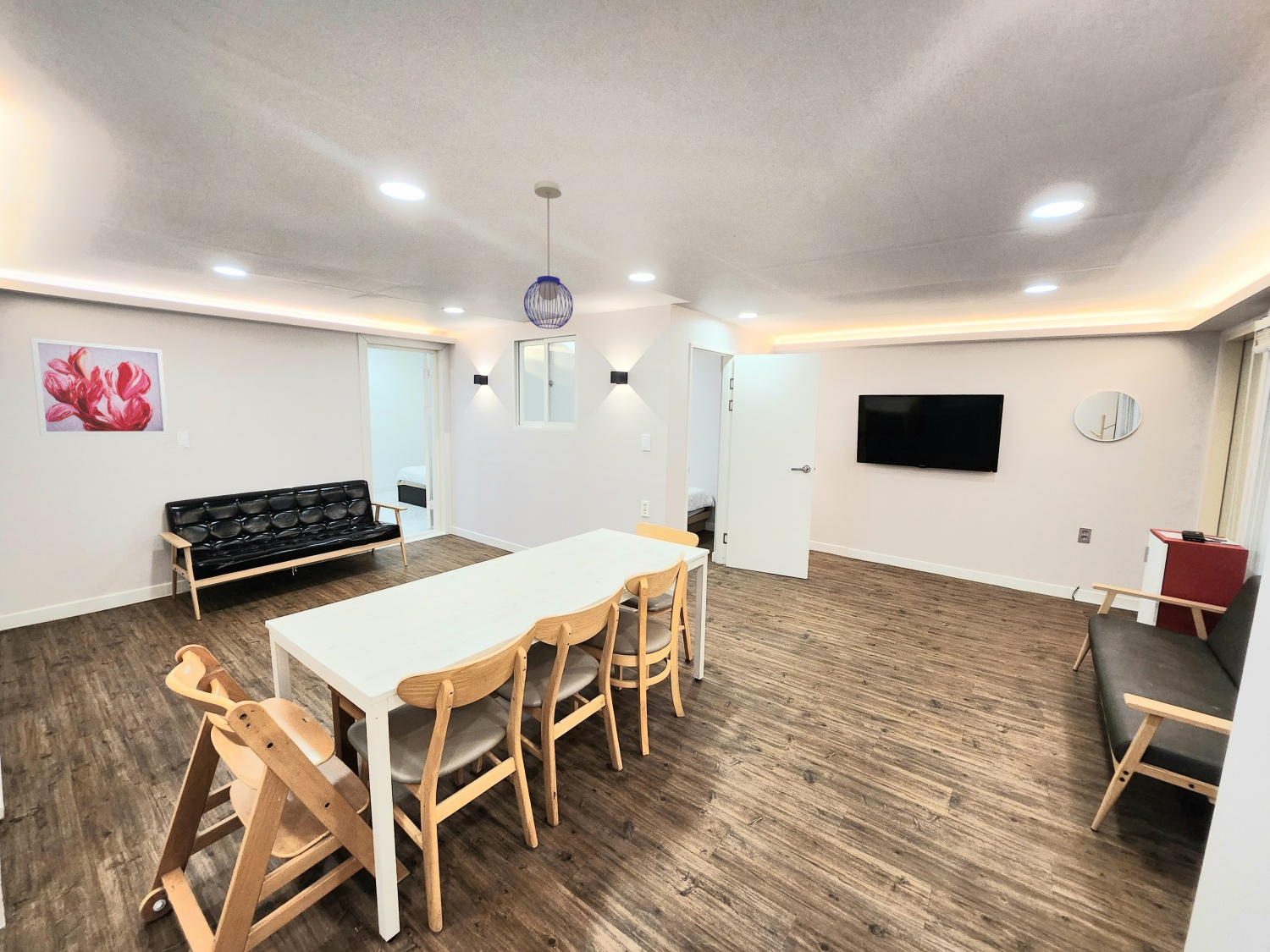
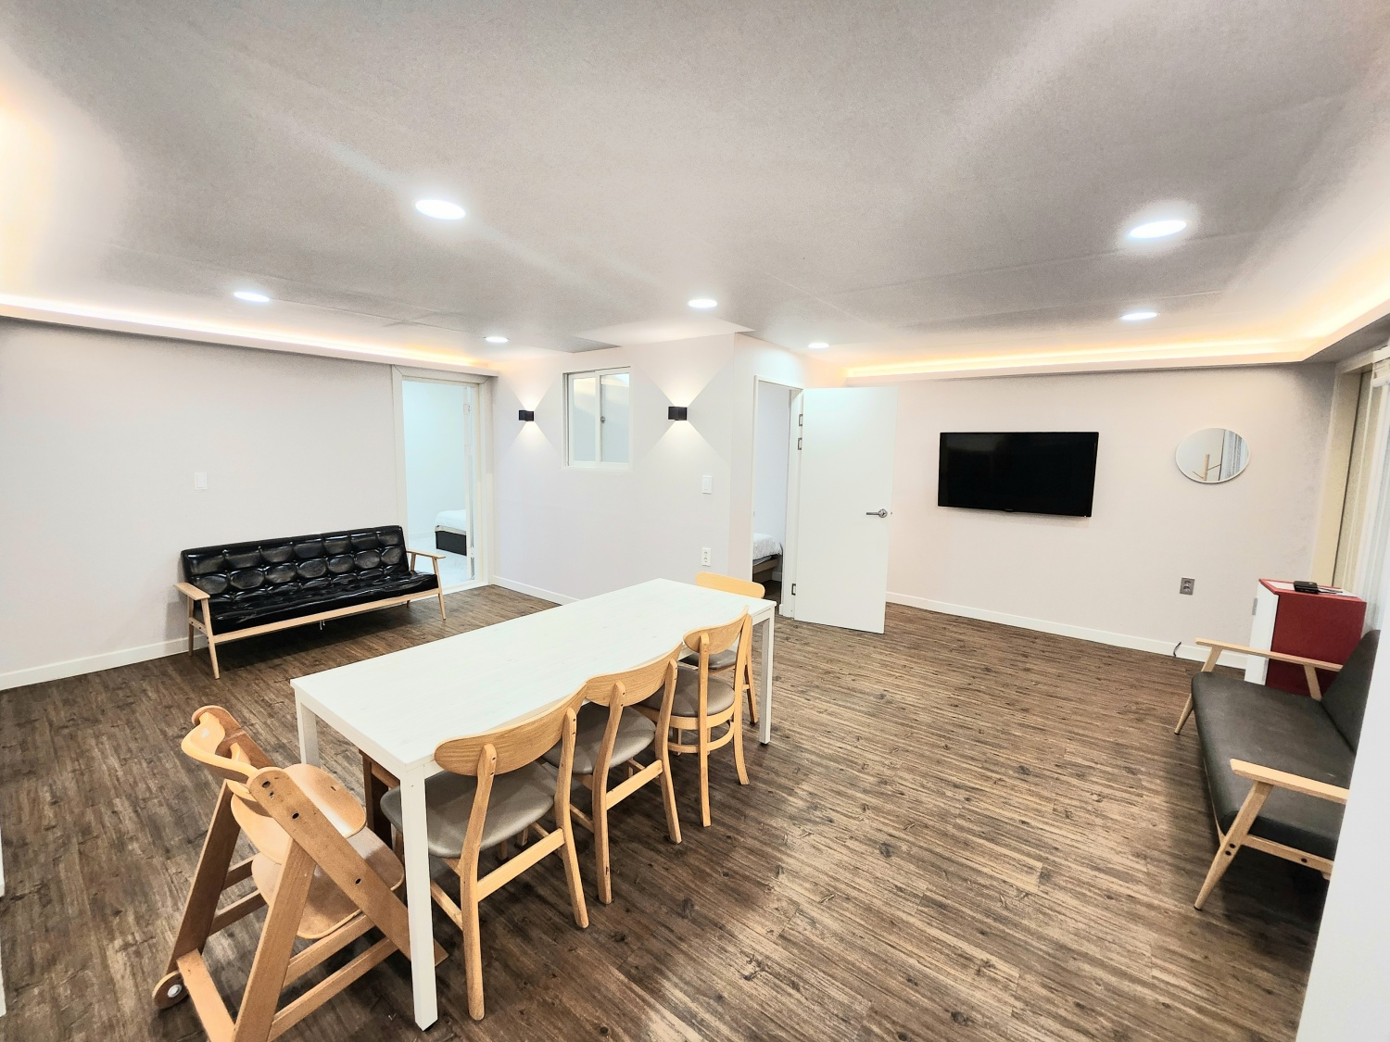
- pendant light [523,179,574,330]
- wall art [30,337,169,437]
